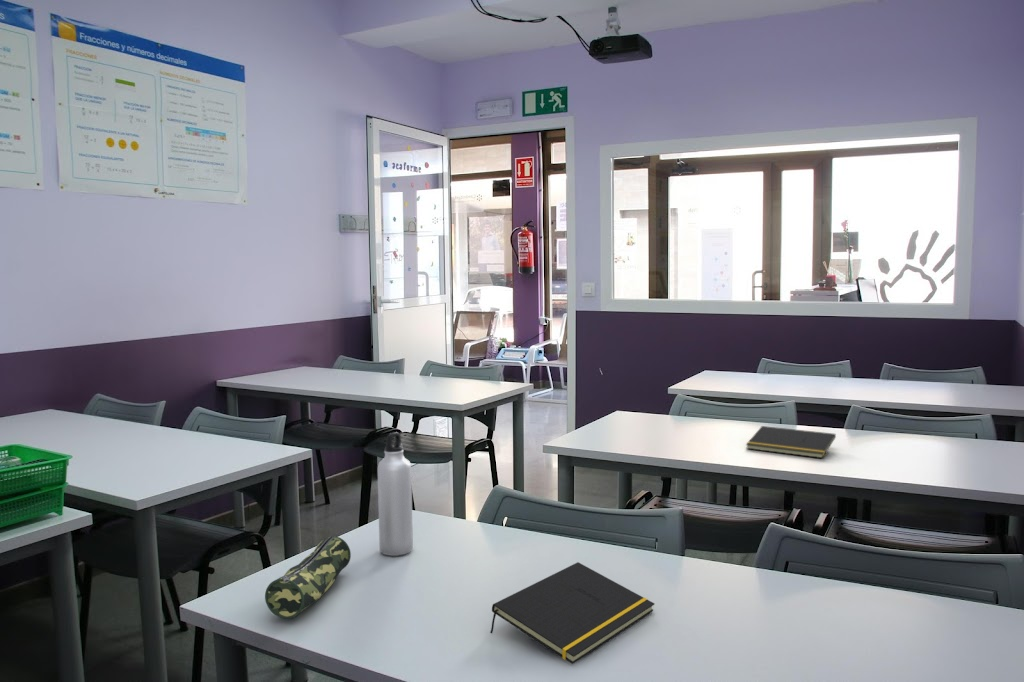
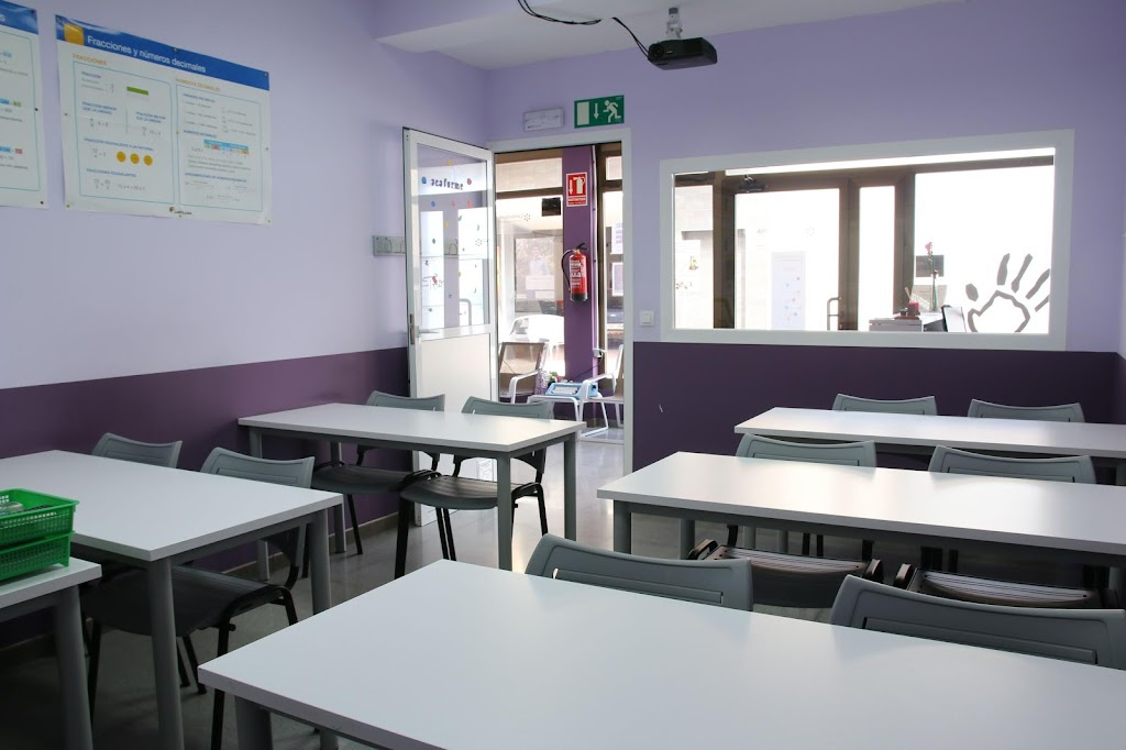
- water bottle [377,431,414,557]
- notepad [745,425,837,459]
- notepad [489,561,655,665]
- pencil case [264,535,352,619]
